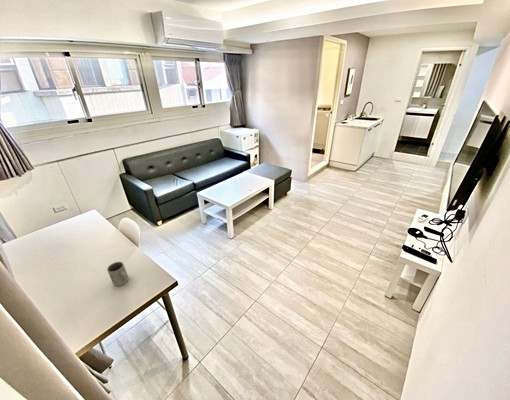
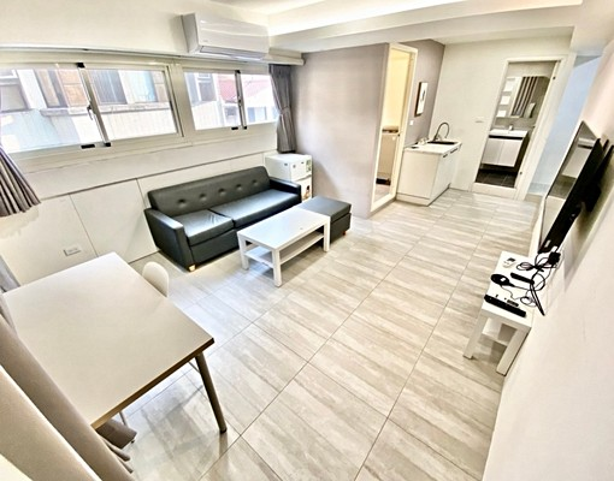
- mug [106,261,130,287]
